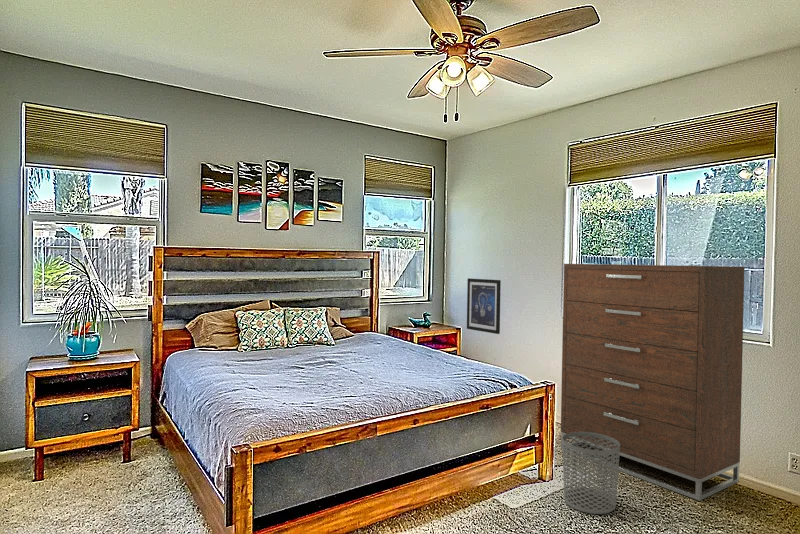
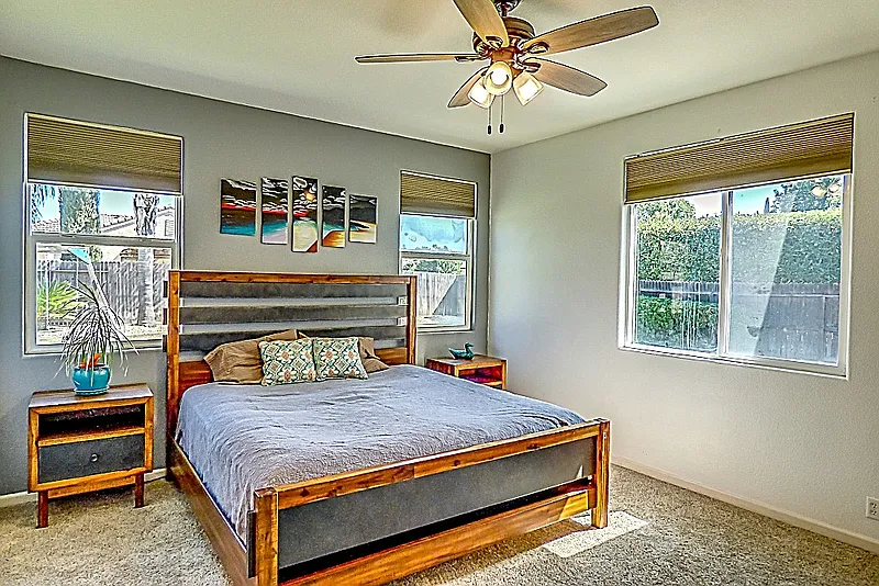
- dresser [560,263,746,502]
- waste bin [562,432,620,515]
- wall art [466,277,502,335]
